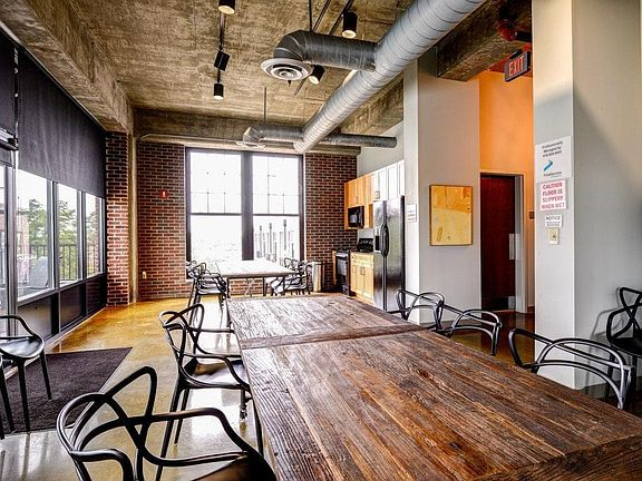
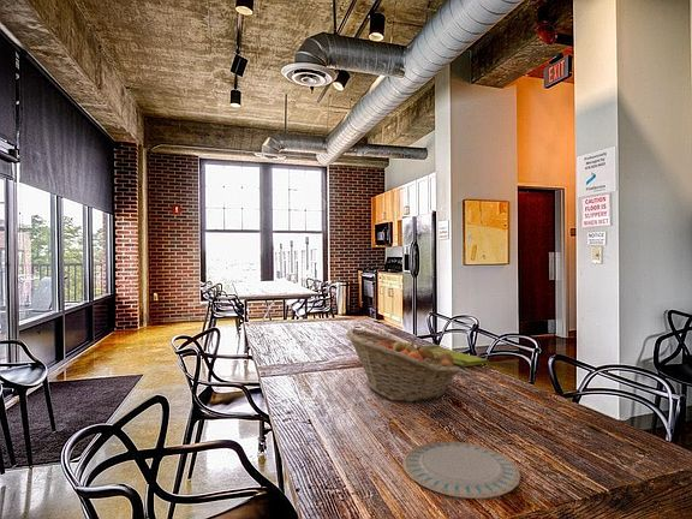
+ chinaware [401,441,521,500]
+ fruit basket [346,328,463,404]
+ dish towel [416,344,490,368]
